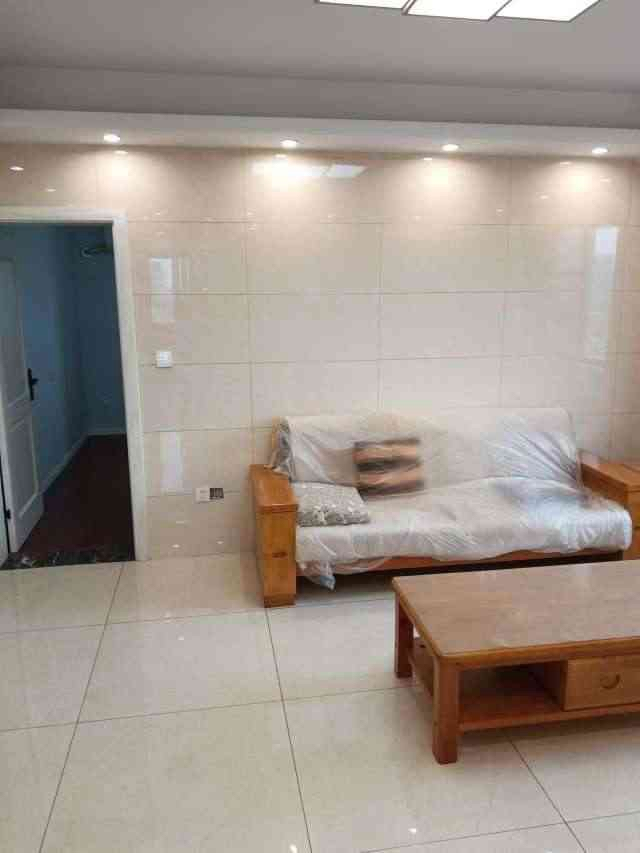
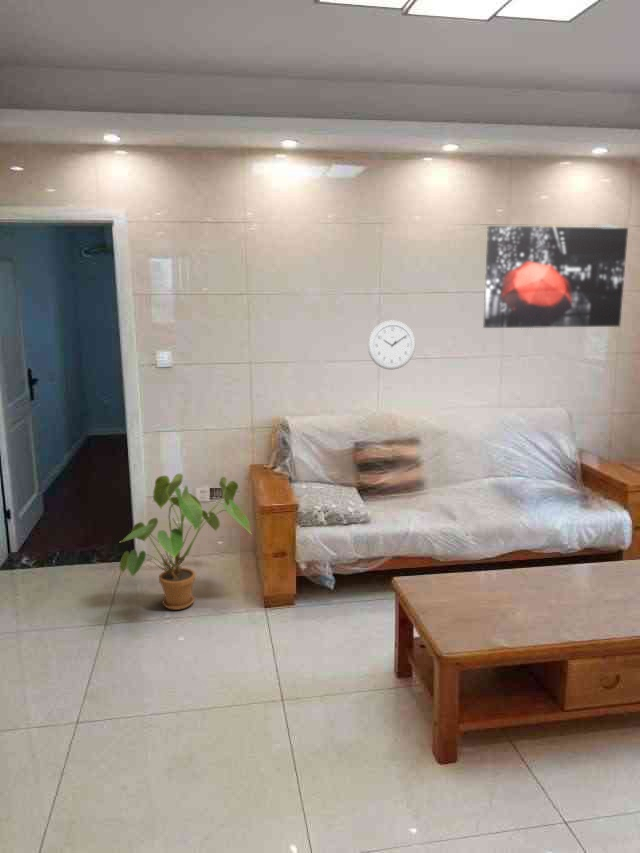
+ house plant [119,473,253,611]
+ wall clock [367,319,416,371]
+ wall art [482,225,629,329]
